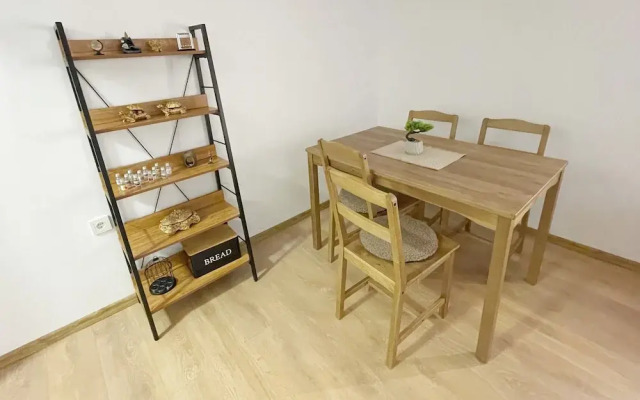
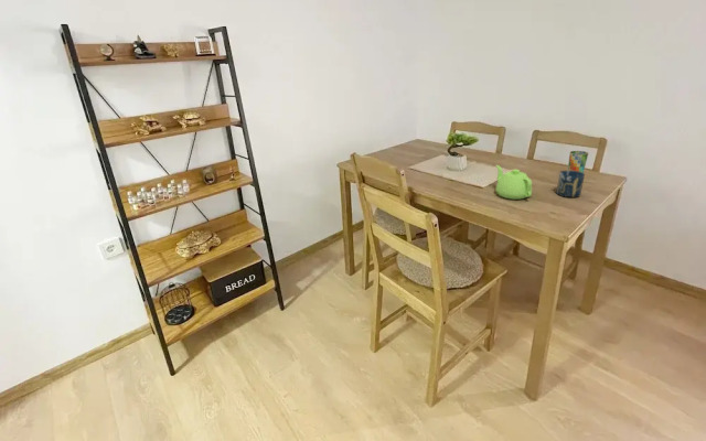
+ cup [567,150,589,173]
+ cup [555,170,586,198]
+ teapot [494,164,533,201]
